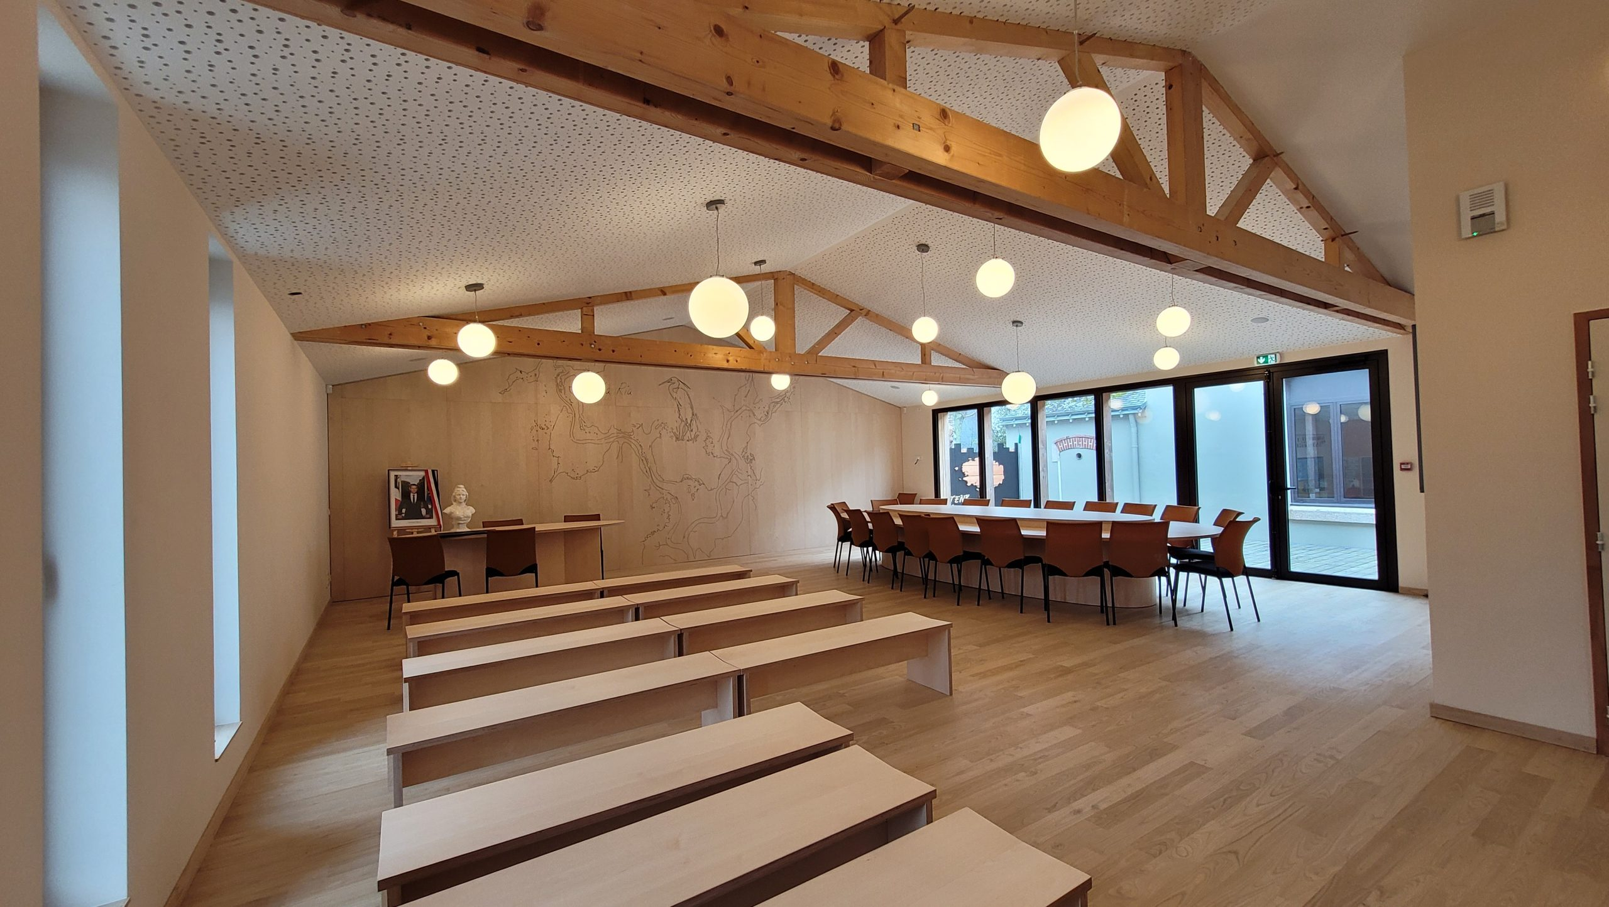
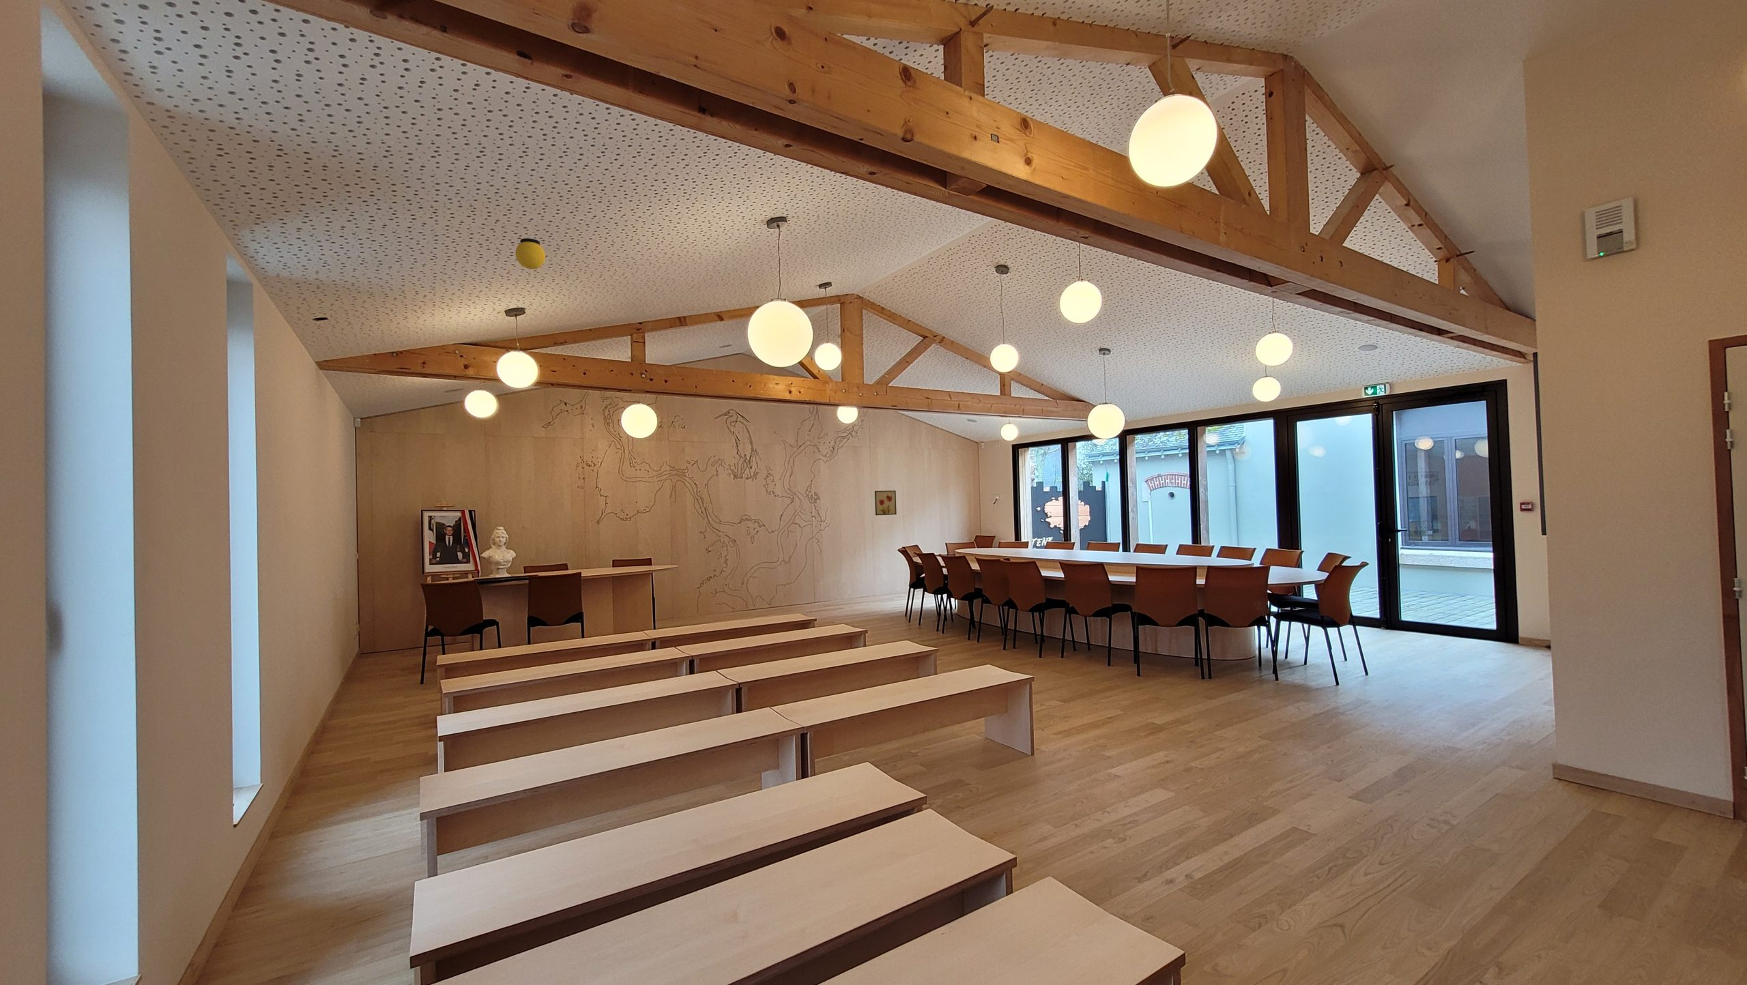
+ pendant light [515,193,546,270]
+ wall art [875,490,897,516]
